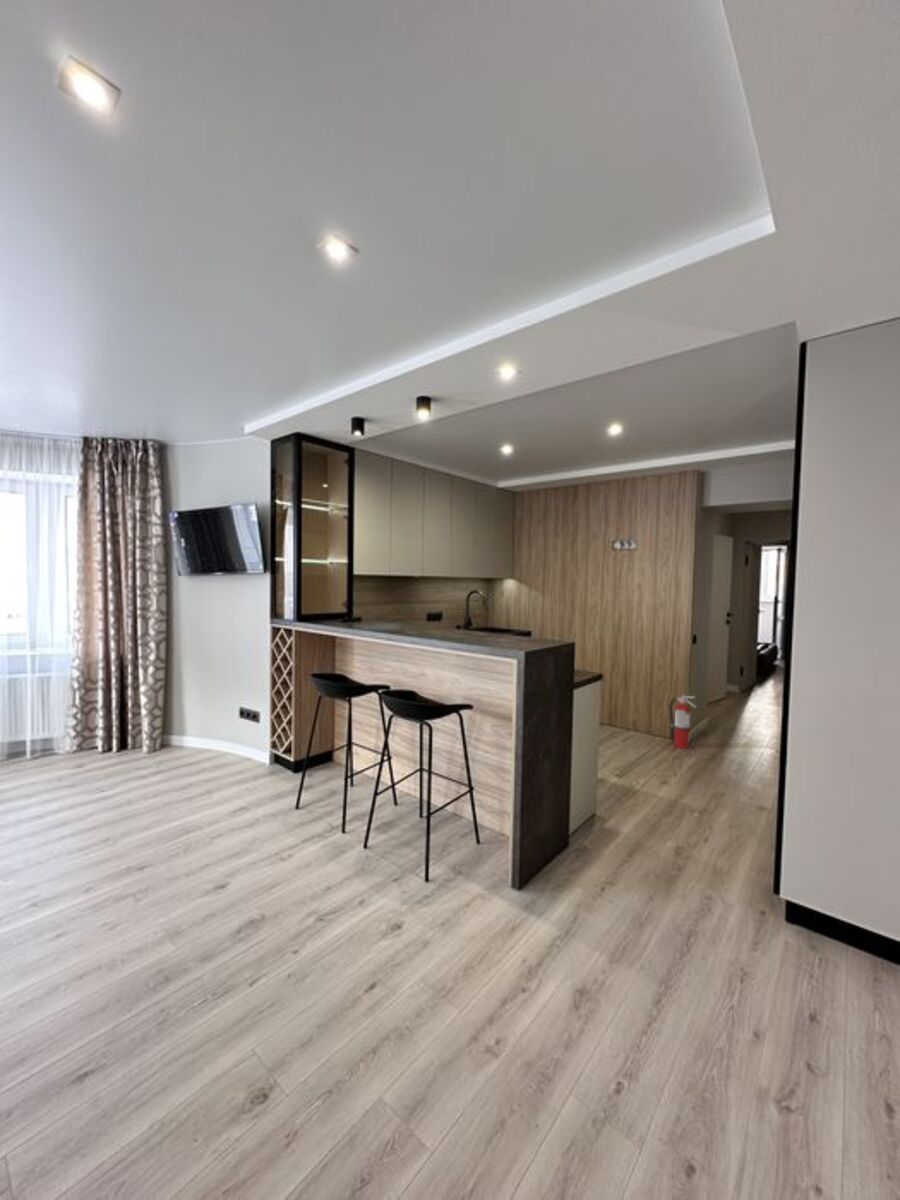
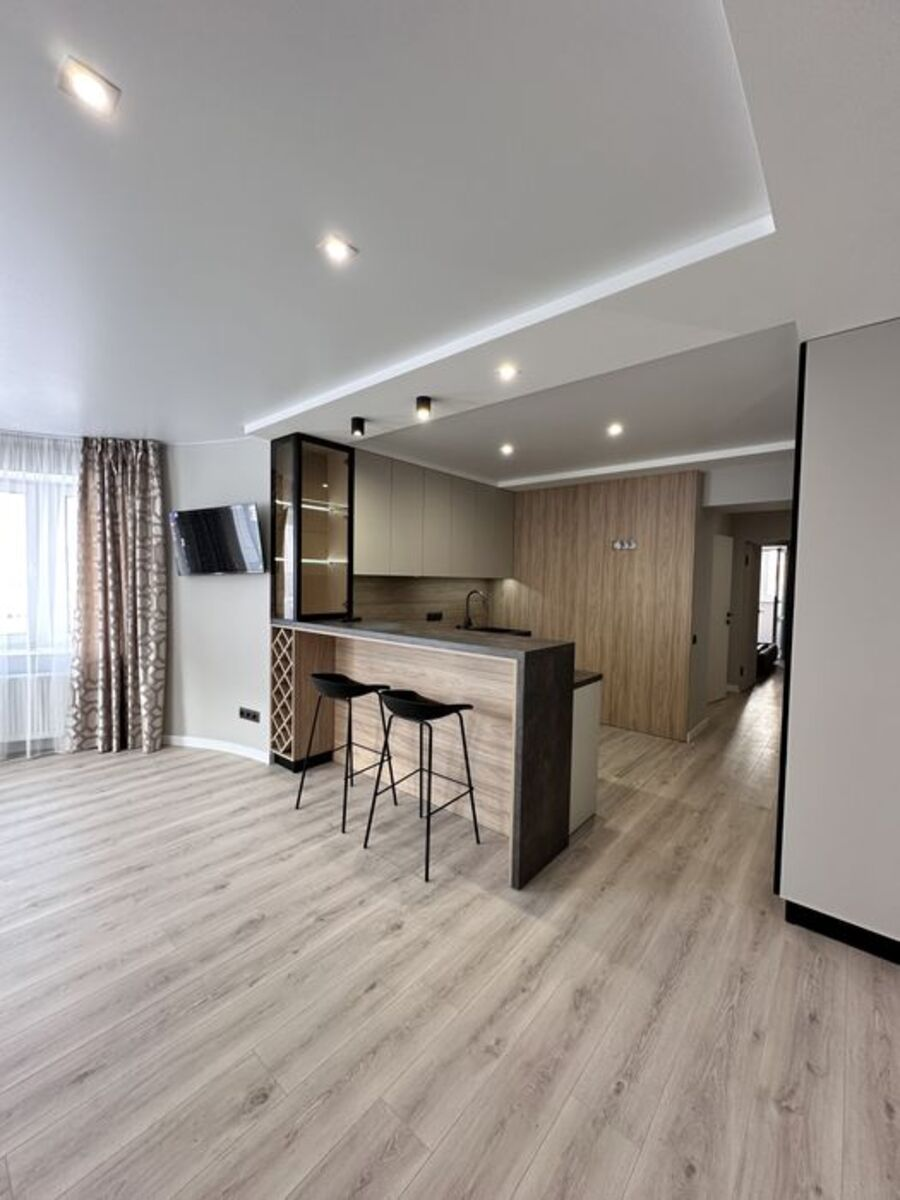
- fire extinguisher [668,693,697,750]
